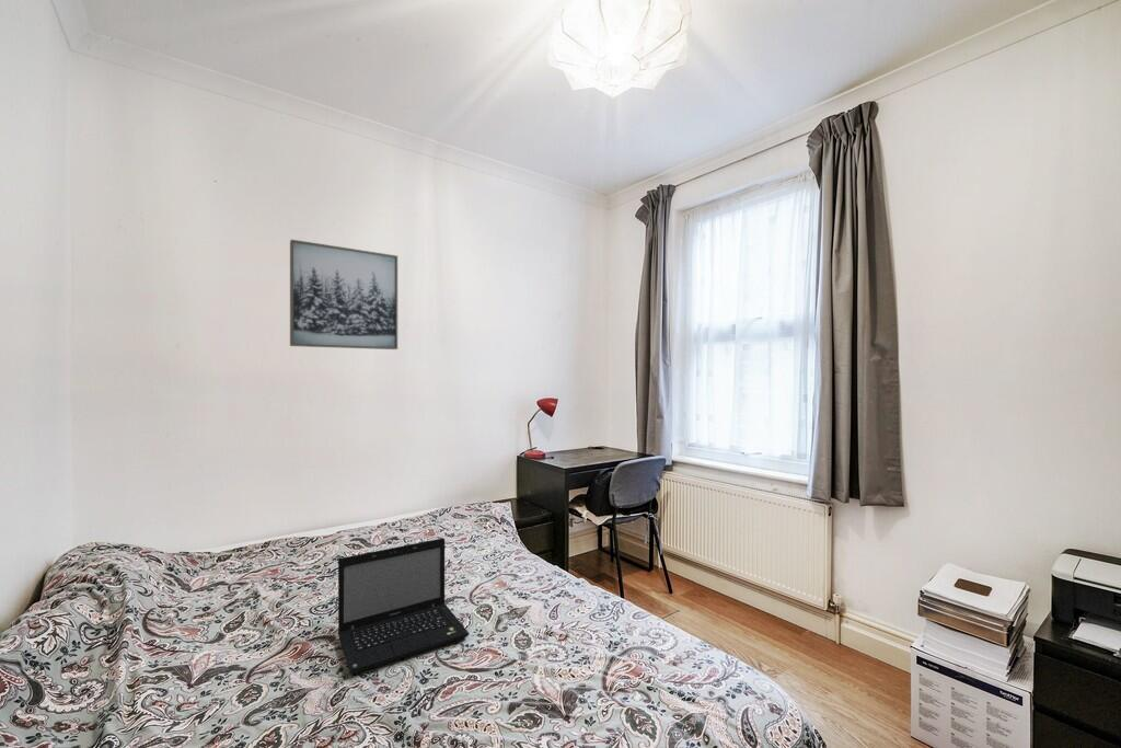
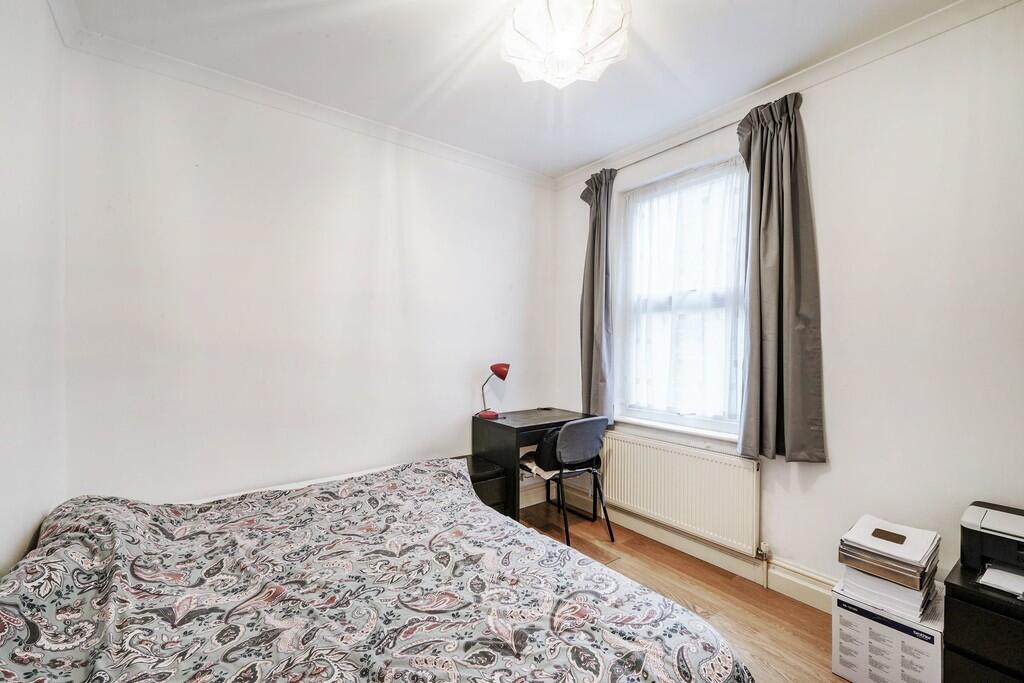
- laptop [337,538,471,676]
- wall art [289,239,398,350]
